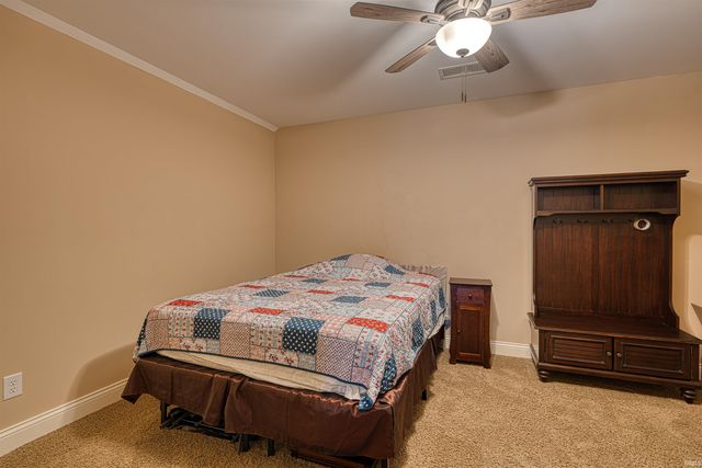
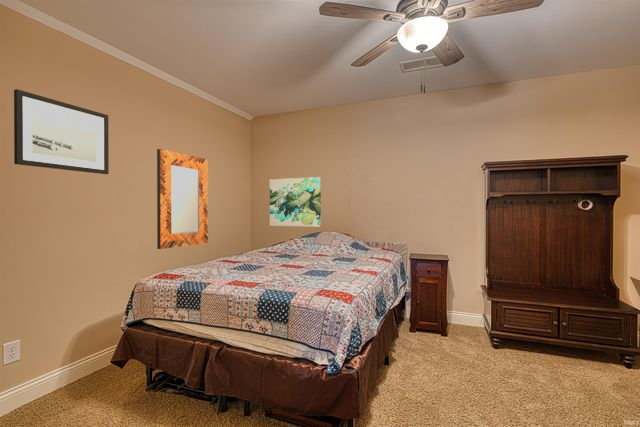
+ home mirror [156,148,209,250]
+ wall art [269,176,322,227]
+ wall art [13,88,110,175]
